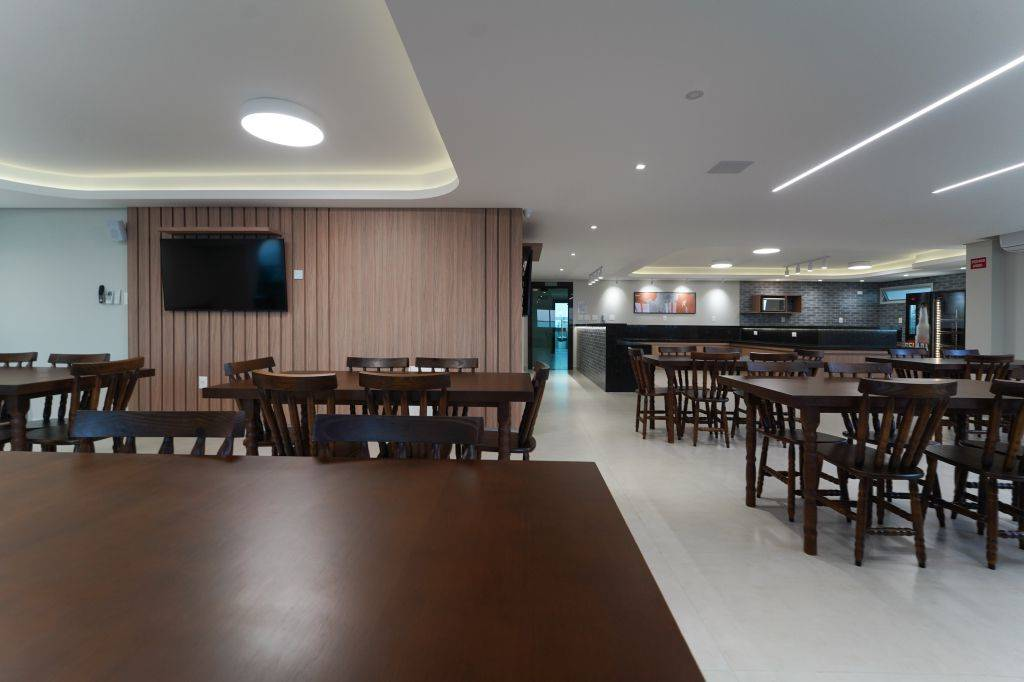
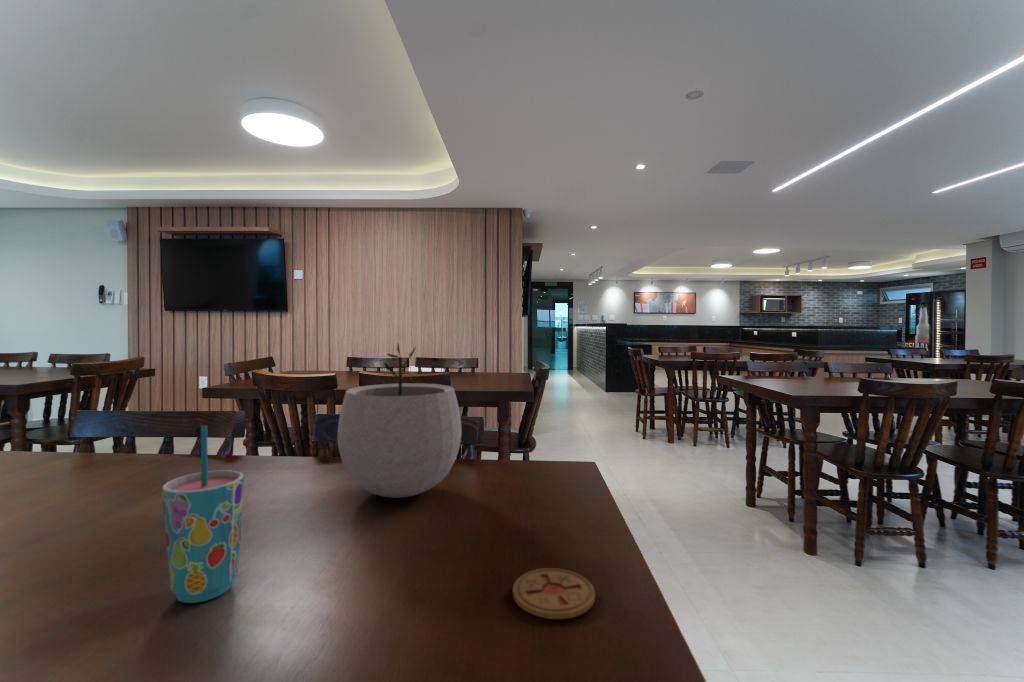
+ cup [161,425,245,604]
+ plant pot [337,343,463,499]
+ coaster [512,567,596,620]
